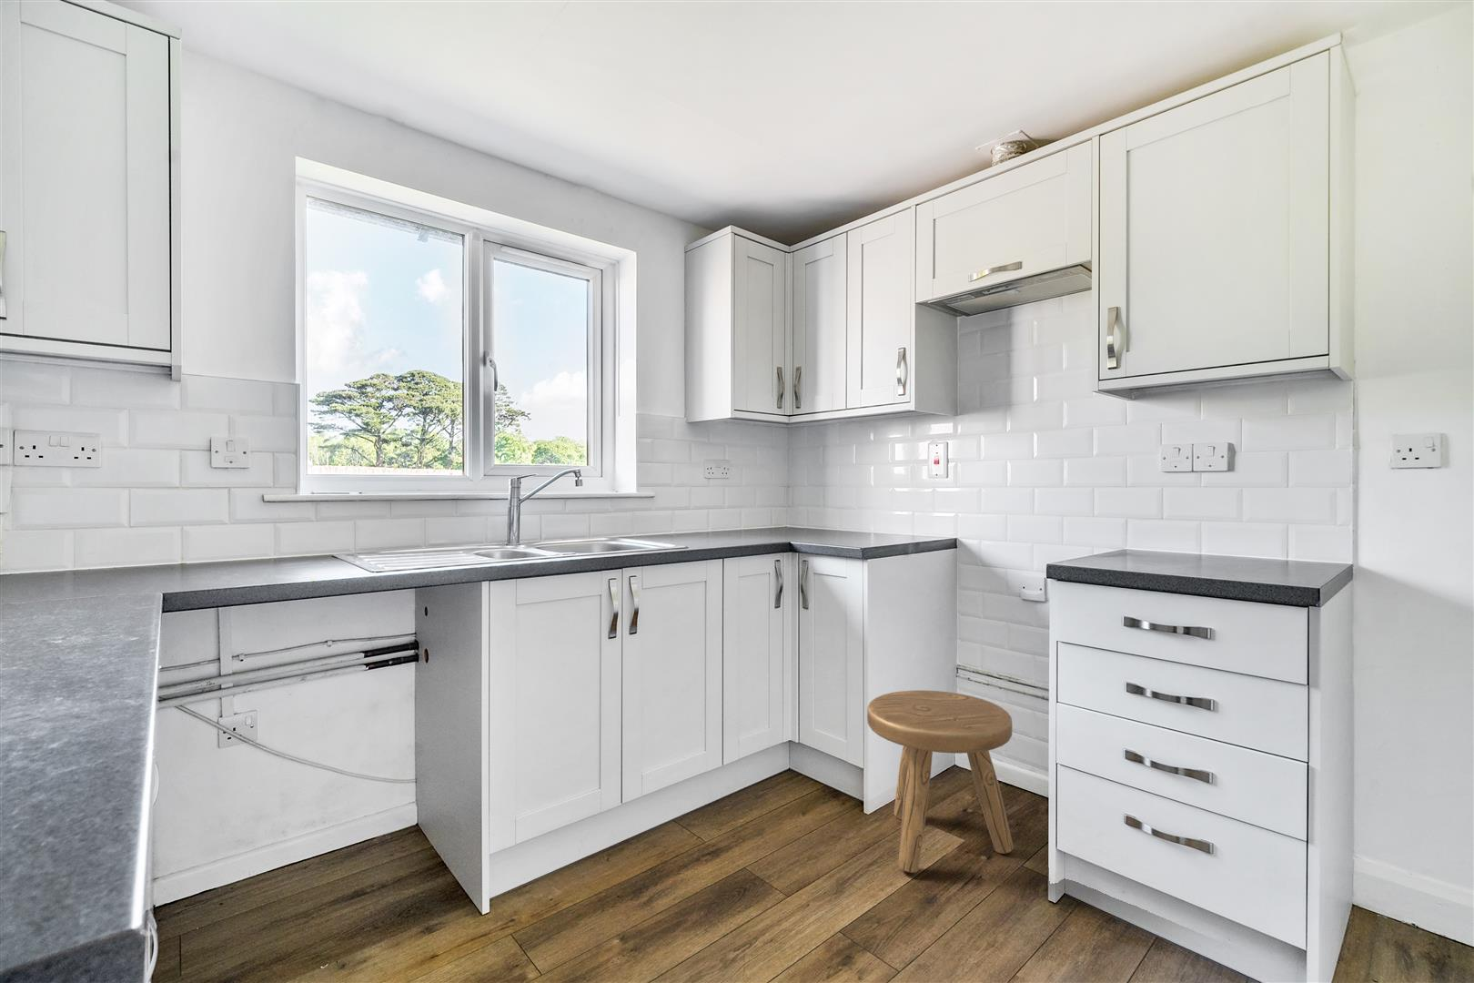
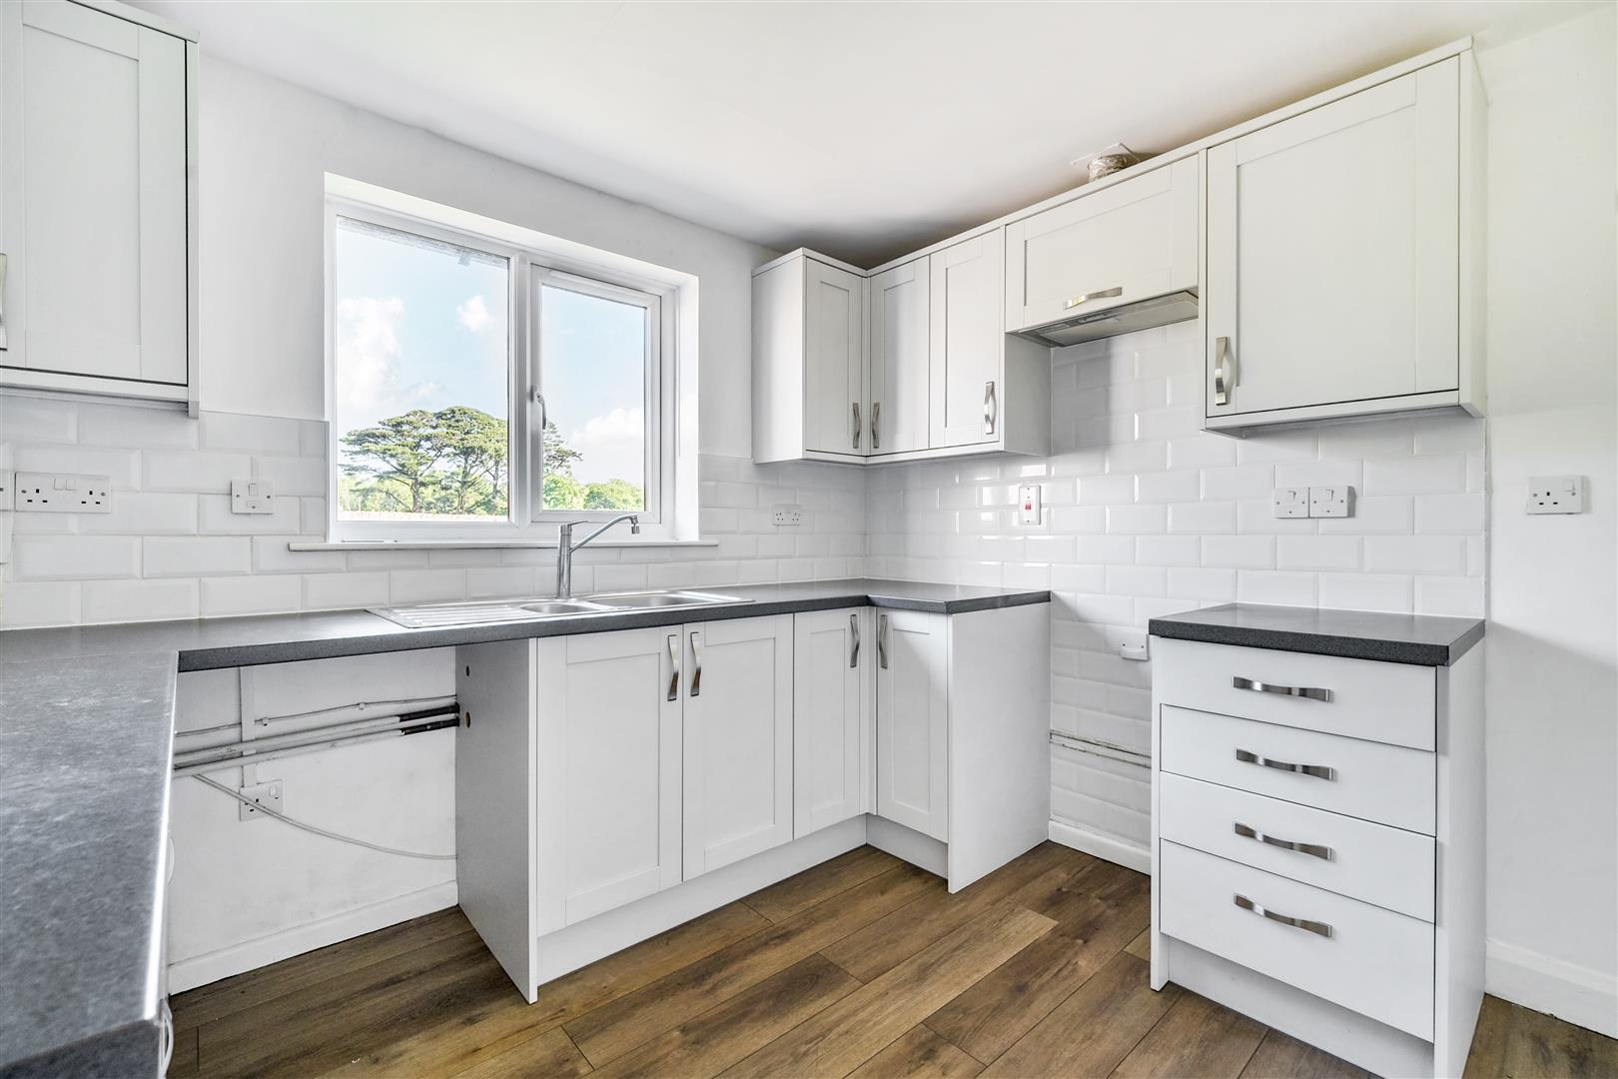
- stool [866,689,1014,873]
